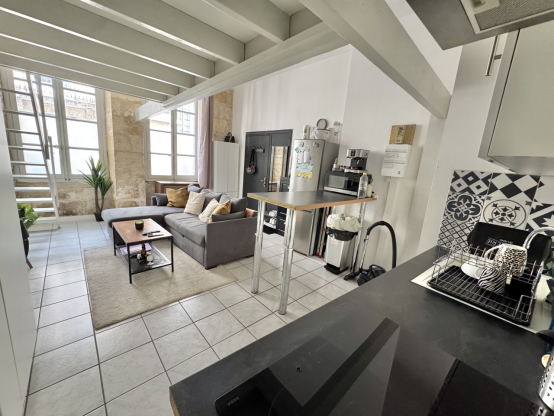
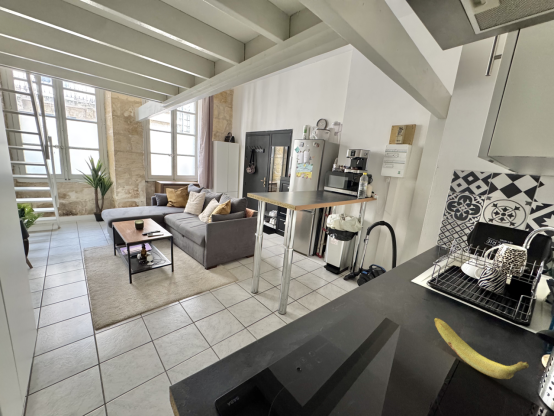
+ banana [433,317,530,380]
